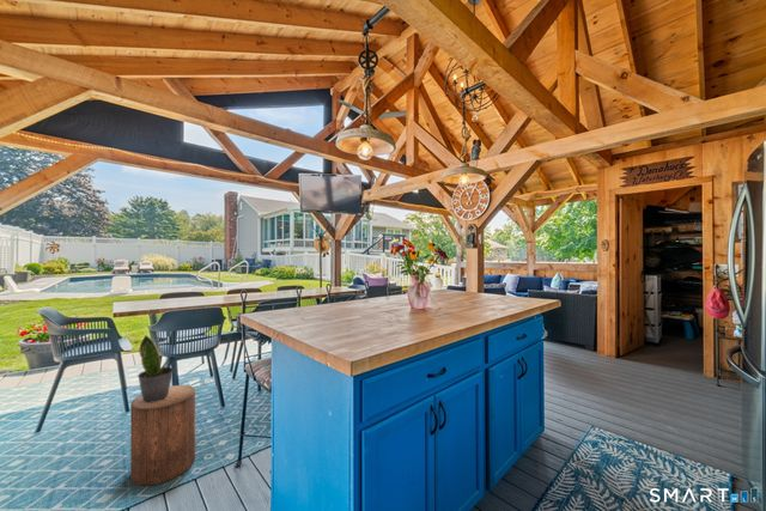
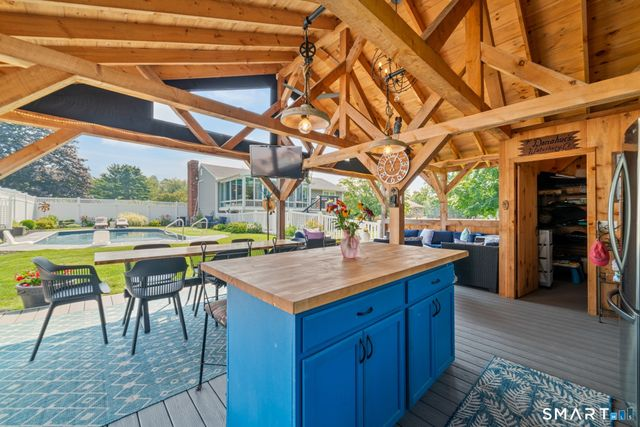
- potted plant [136,334,175,403]
- stool [129,384,196,487]
